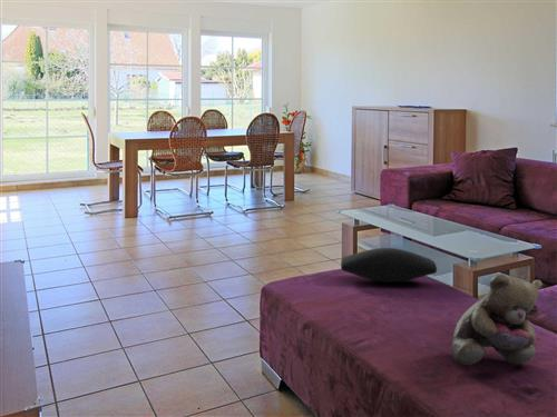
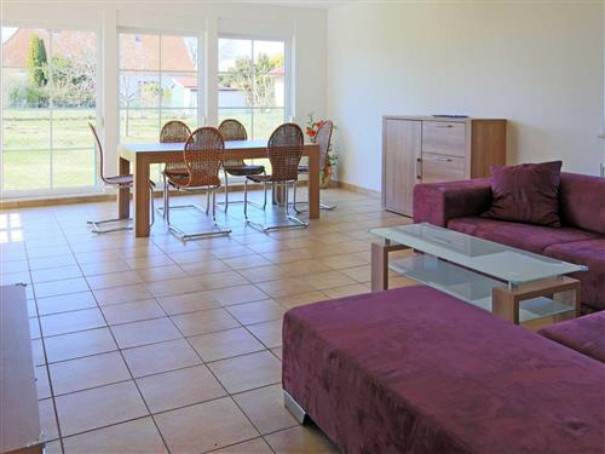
- cushion [340,247,438,284]
- teddy bear [450,274,544,366]
